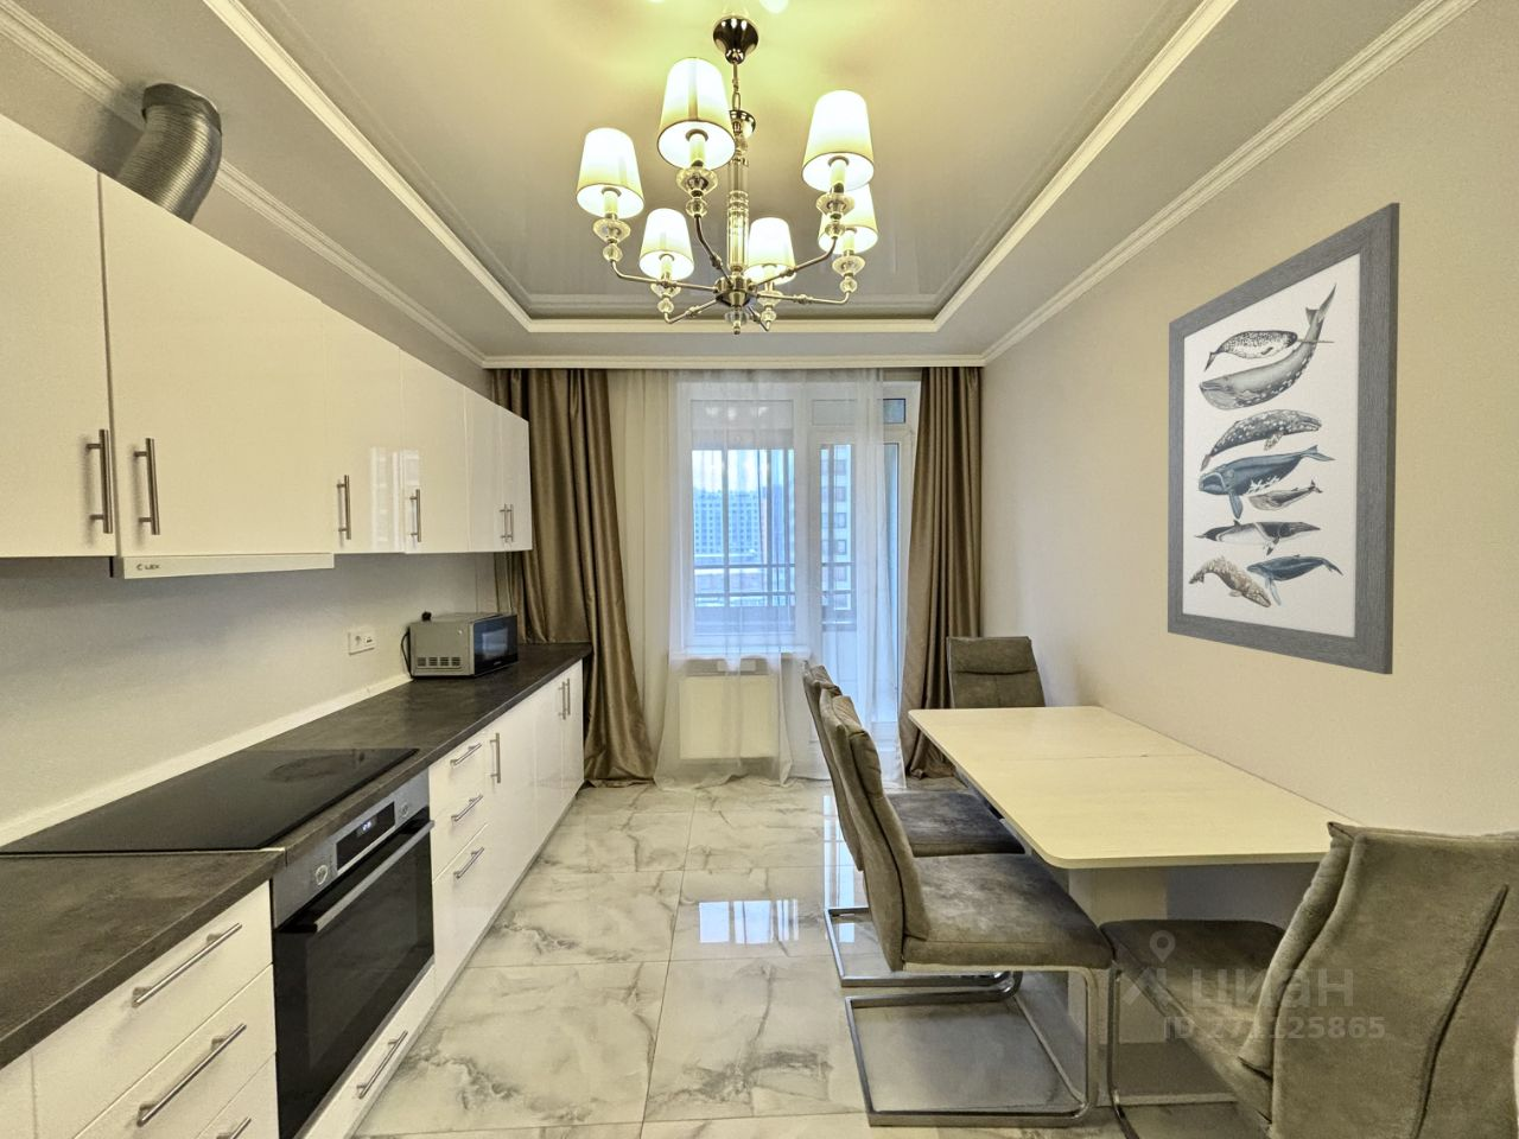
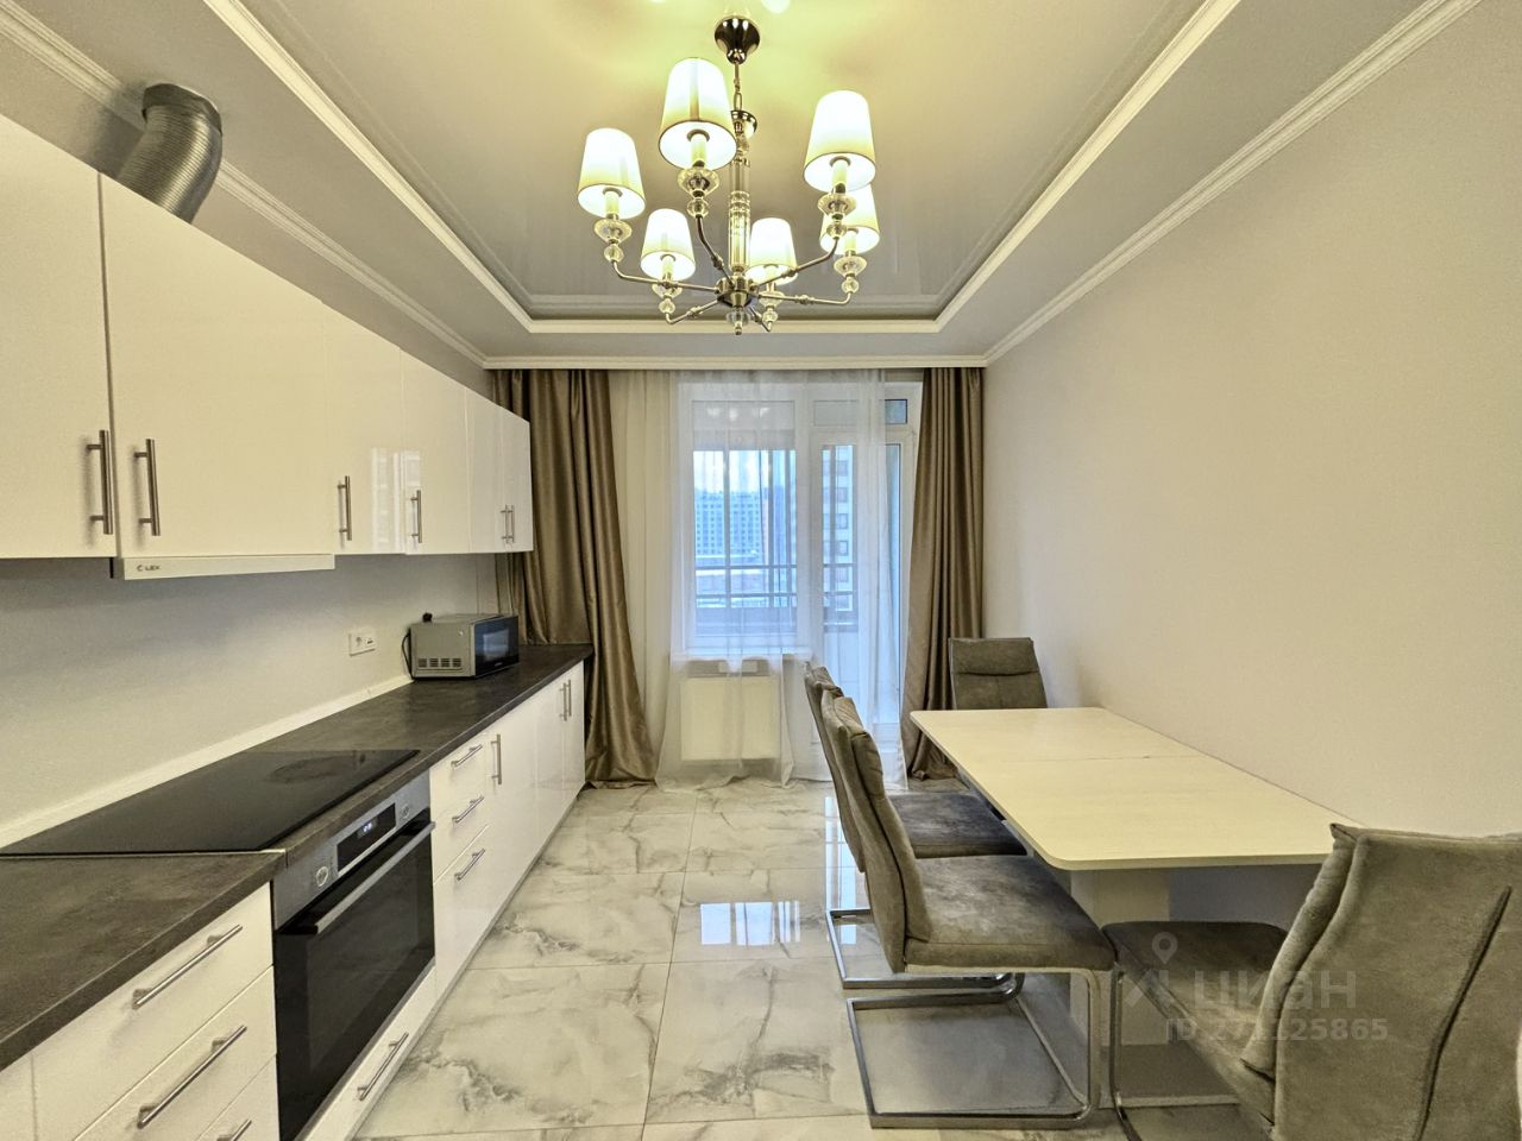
- wall art [1166,202,1401,675]
